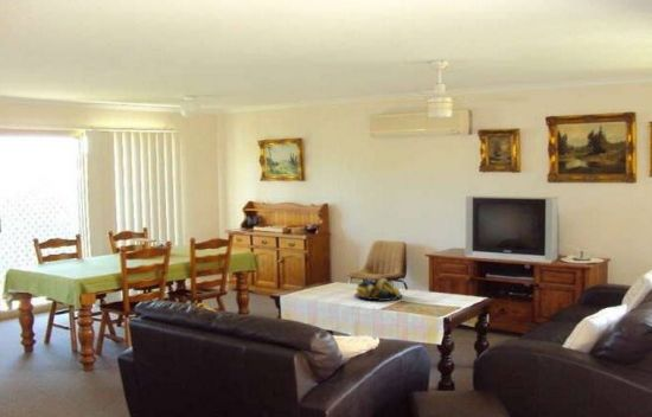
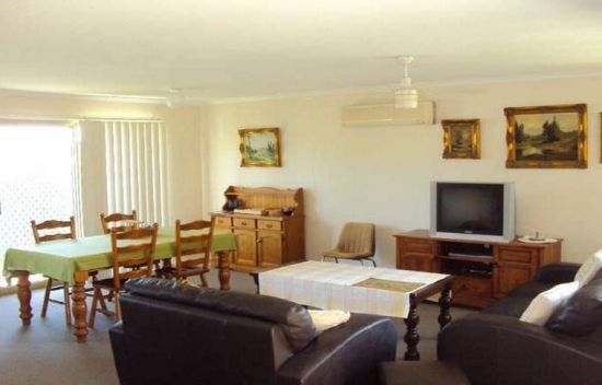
- fruit bowl [353,277,403,302]
